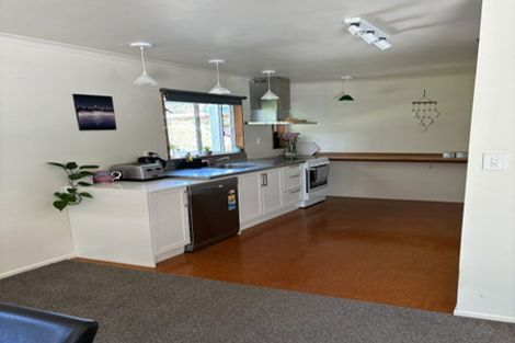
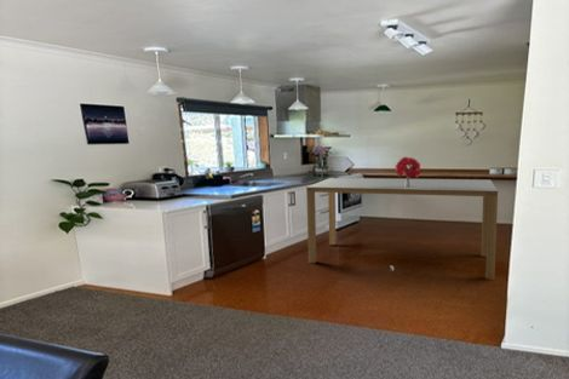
+ bouquet [395,156,423,188]
+ dining table [305,177,499,281]
